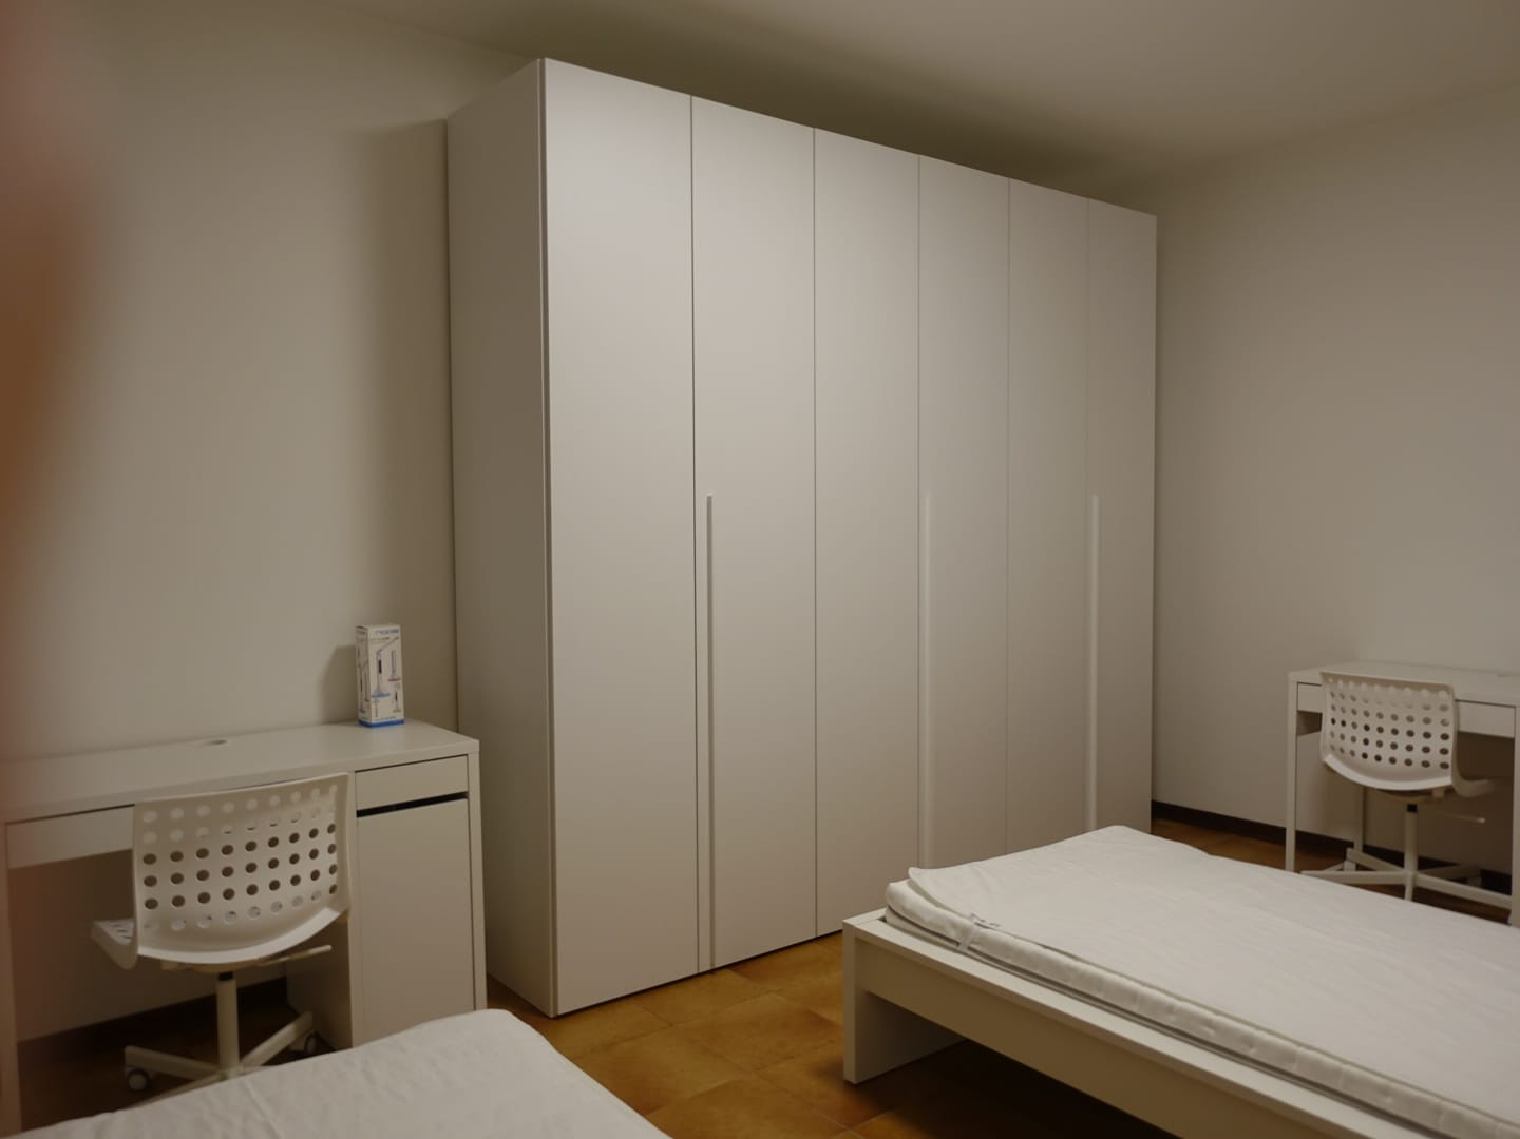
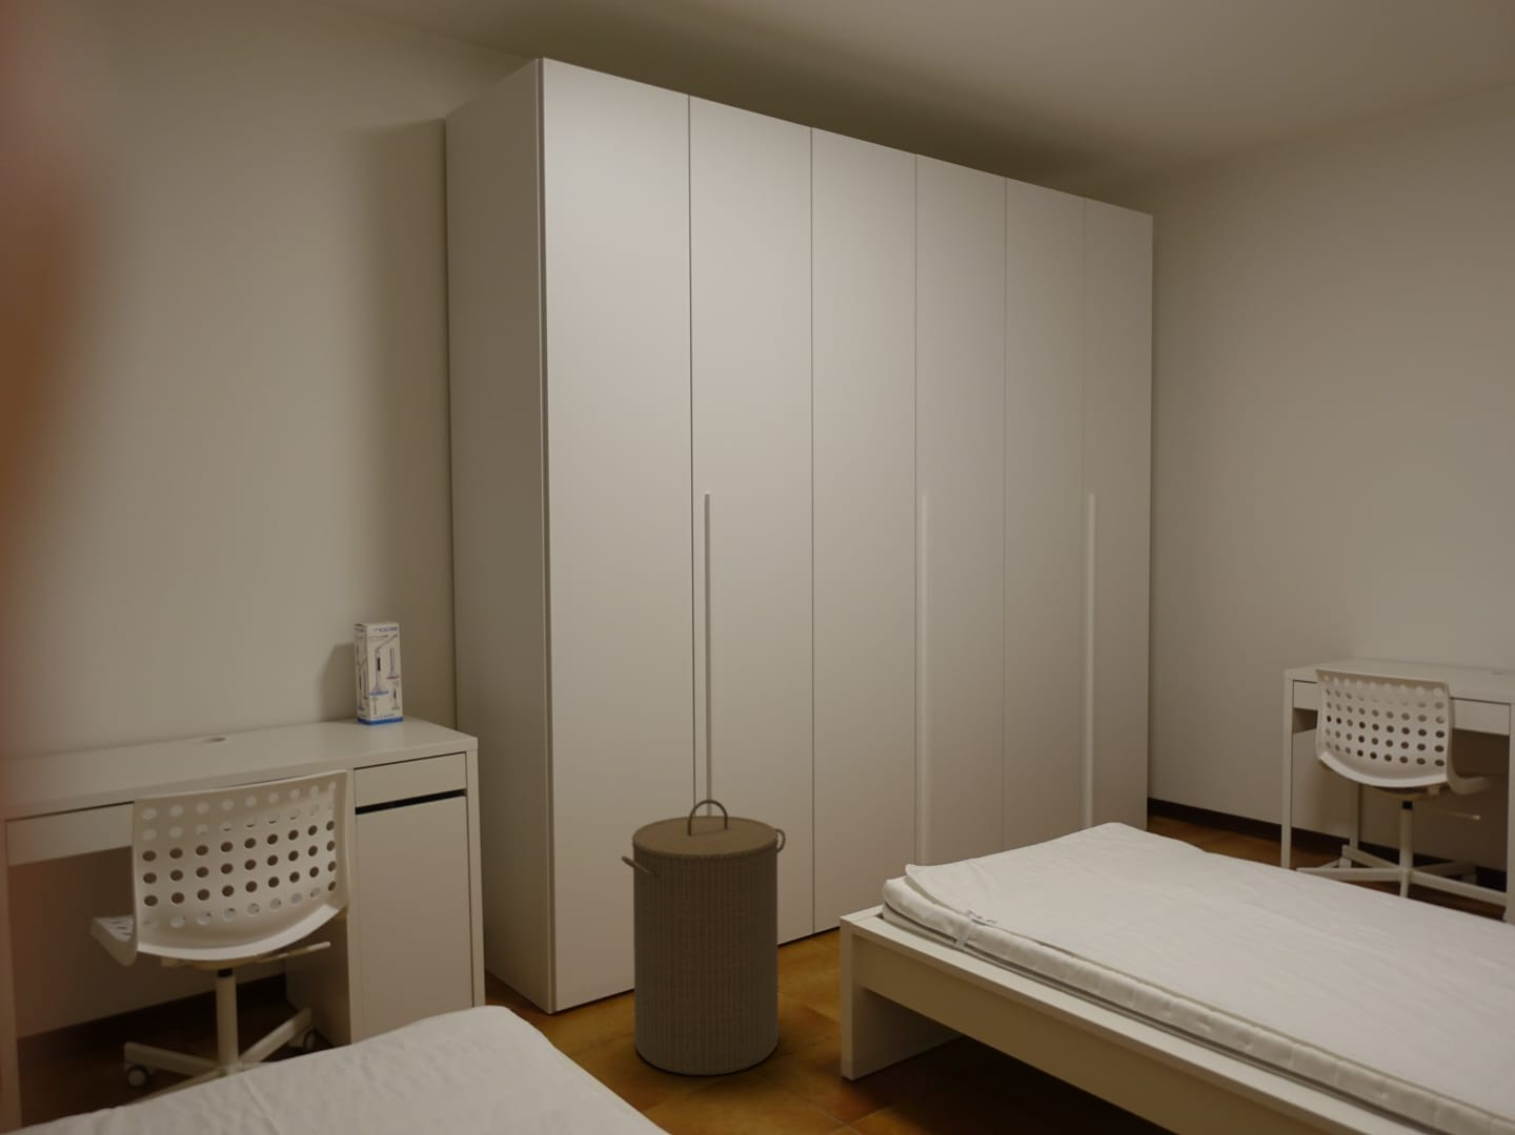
+ laundry hamper [620,798,787,1077]
